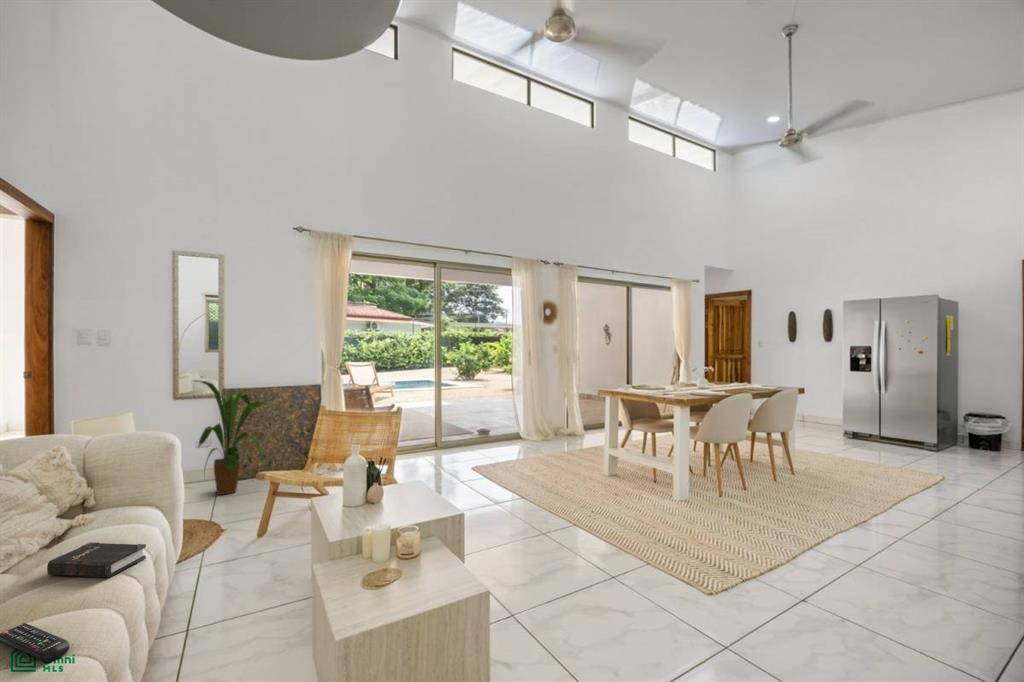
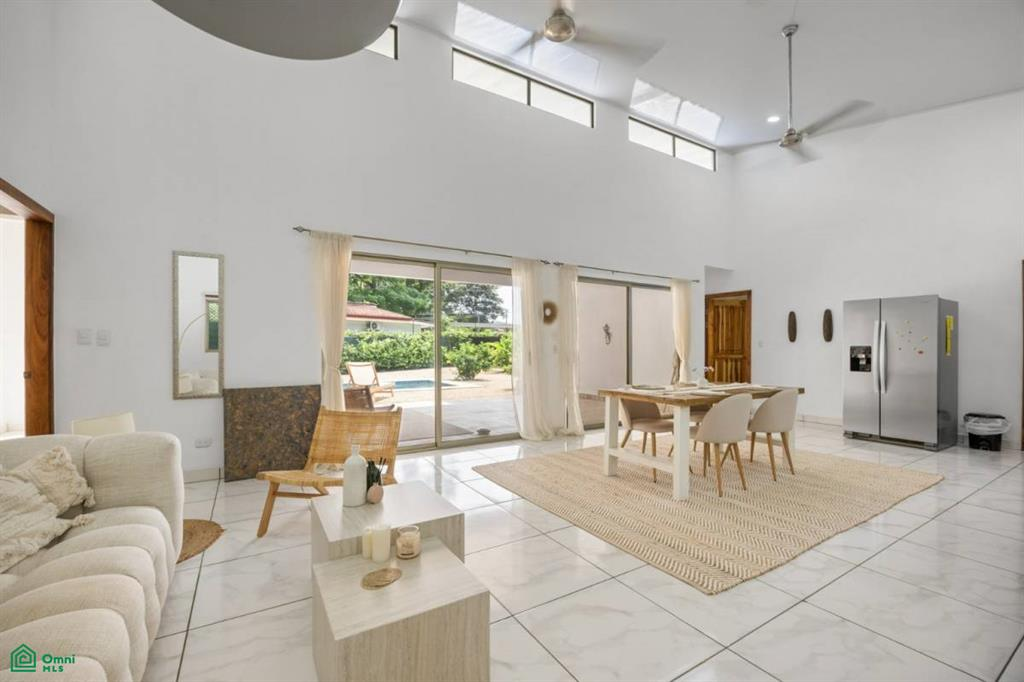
- house plant [193,379,279,496]
- remote control [0,622,71,663]
- hardback book [46,541,147,578]
